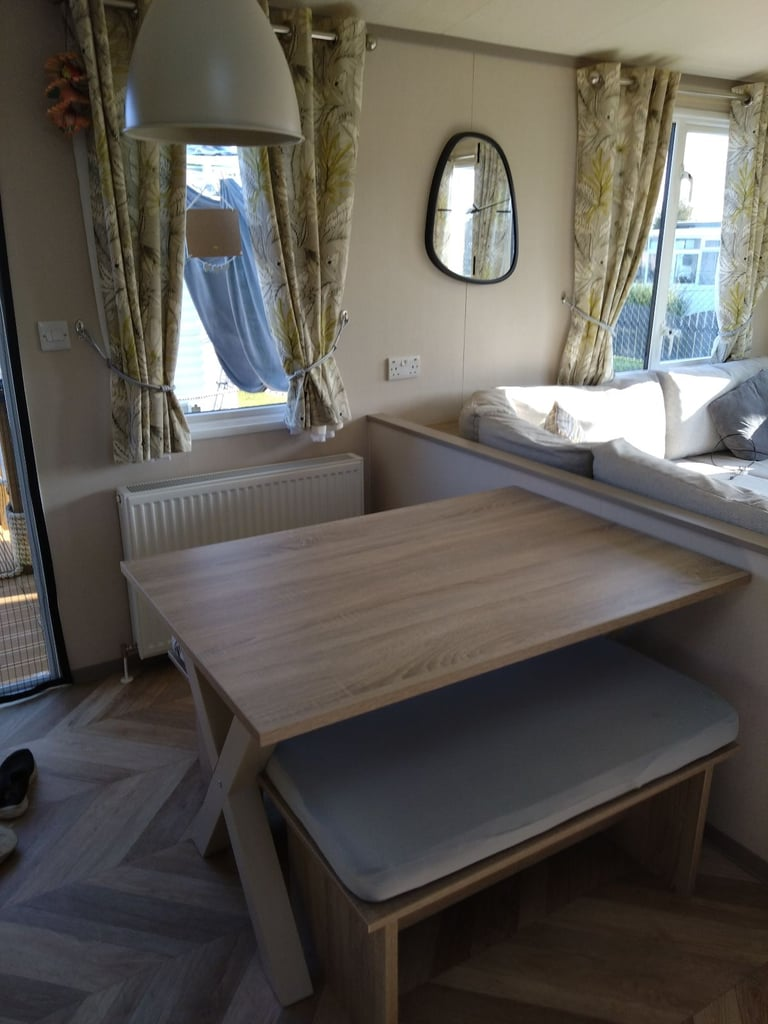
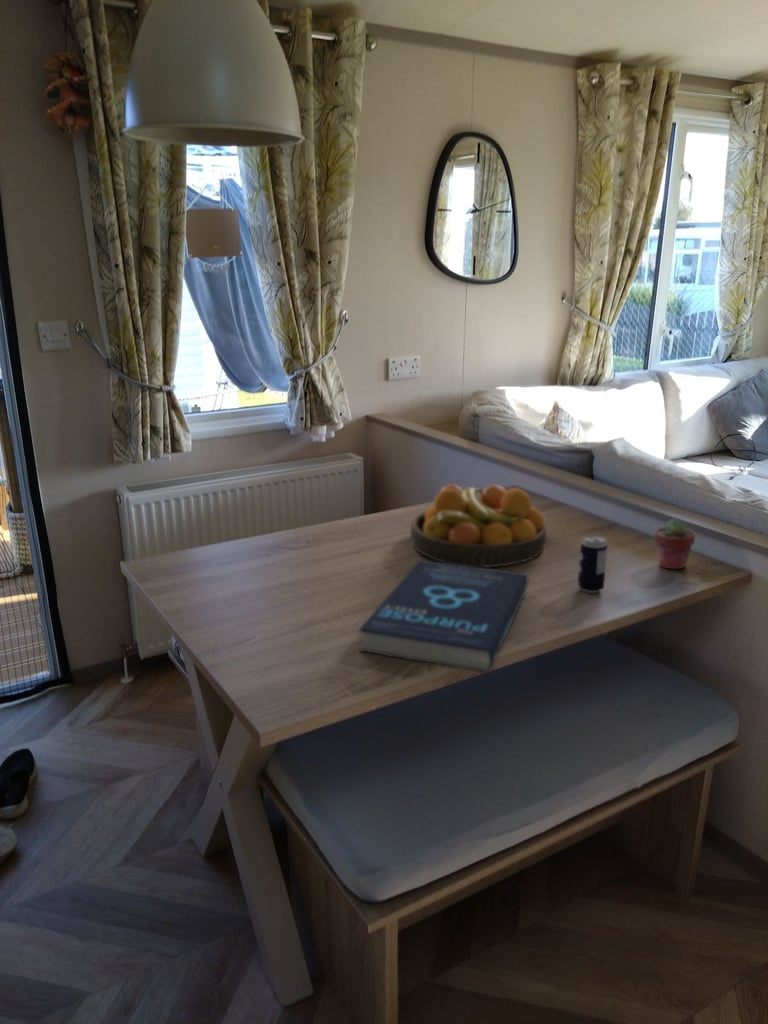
+ book [358,559,529,674]
+ fruit bowl [410,483,547,568]
+ beverage can [577,534,609,594]
+ potted succulent [654,518,696,570]
